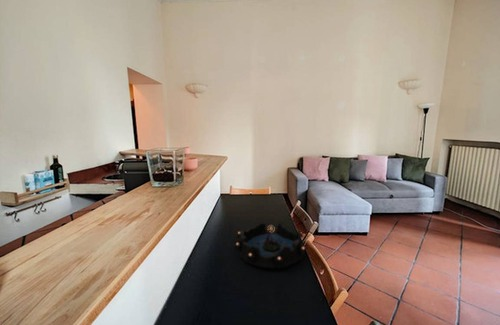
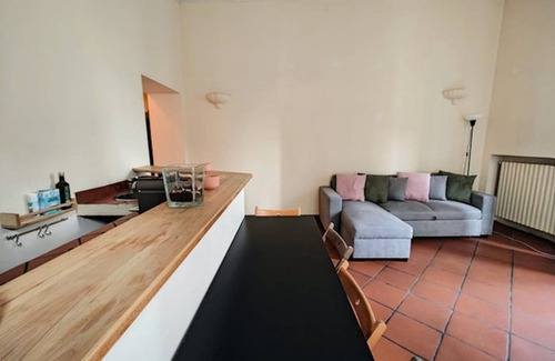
- decorative bowl [234,221,306,270]
